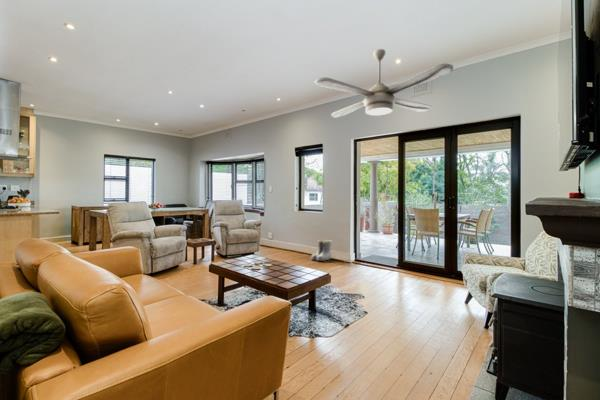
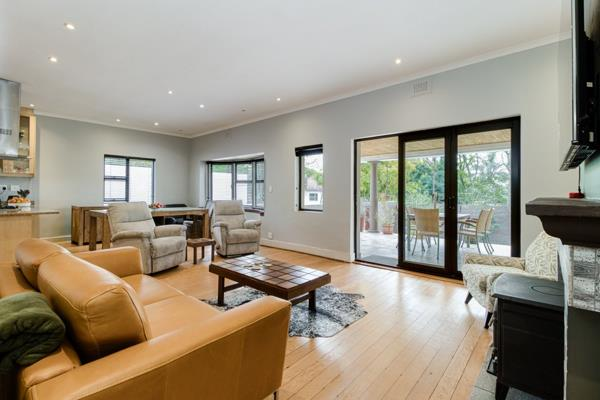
- boots [310,239,333,262]
- ceiling fan [314,48,454,118]
